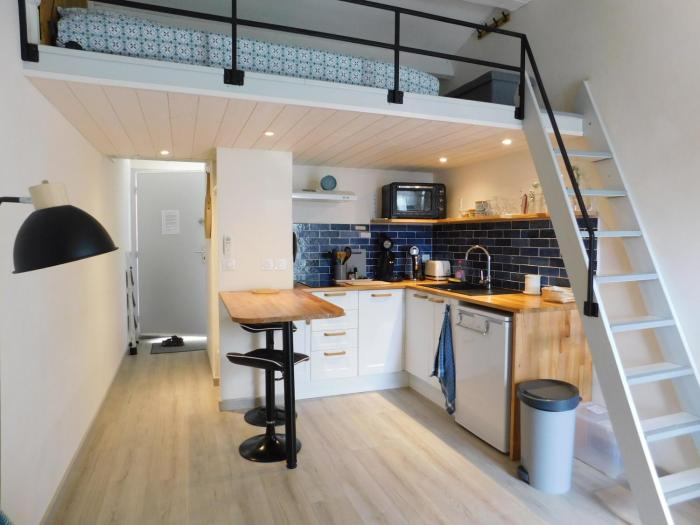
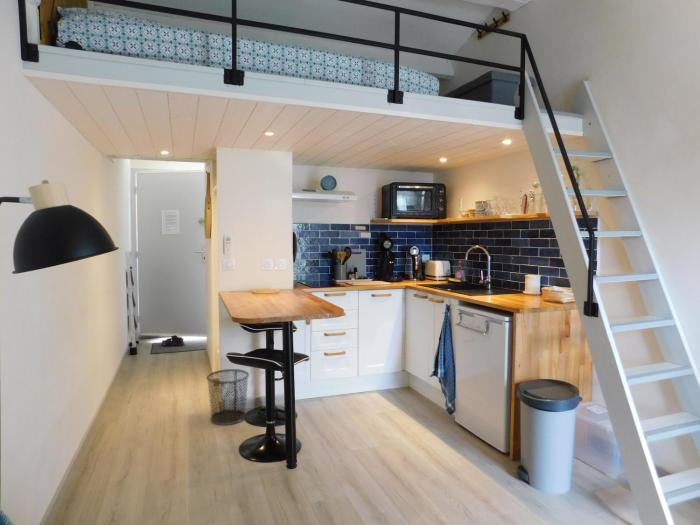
+ waste bin [205,368,250,426]
